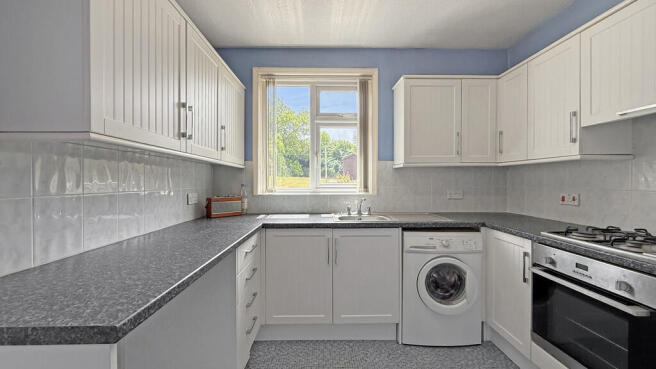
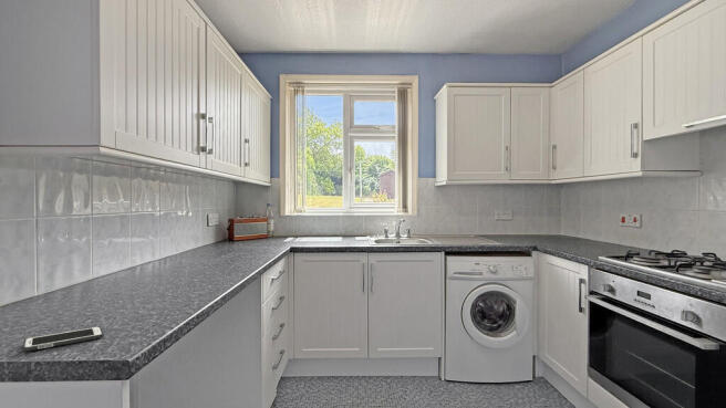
+ cell phone [22,325,104,353]
